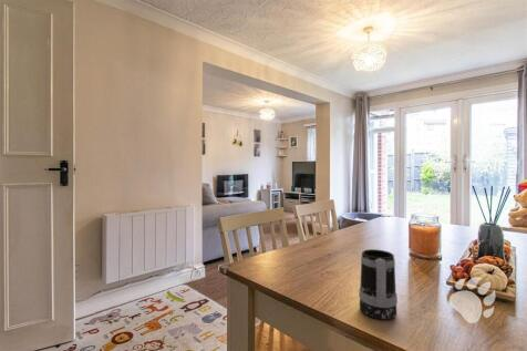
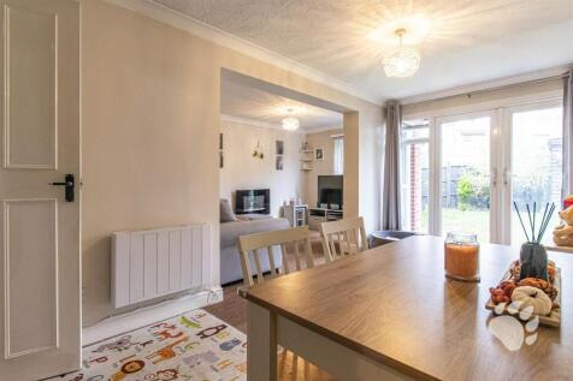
- mug [358,248,399,321]
